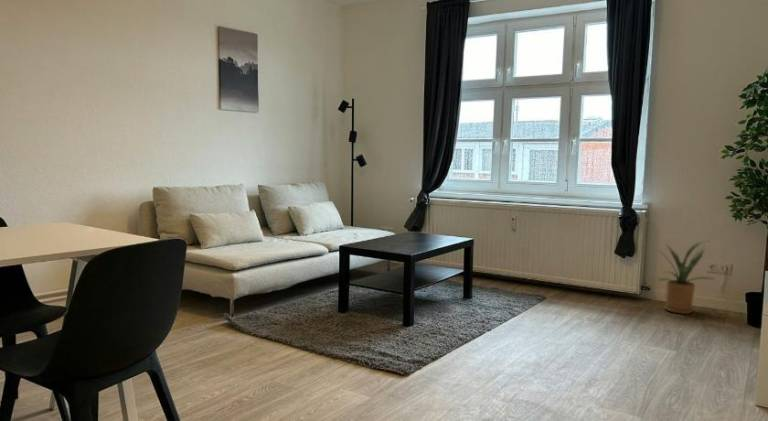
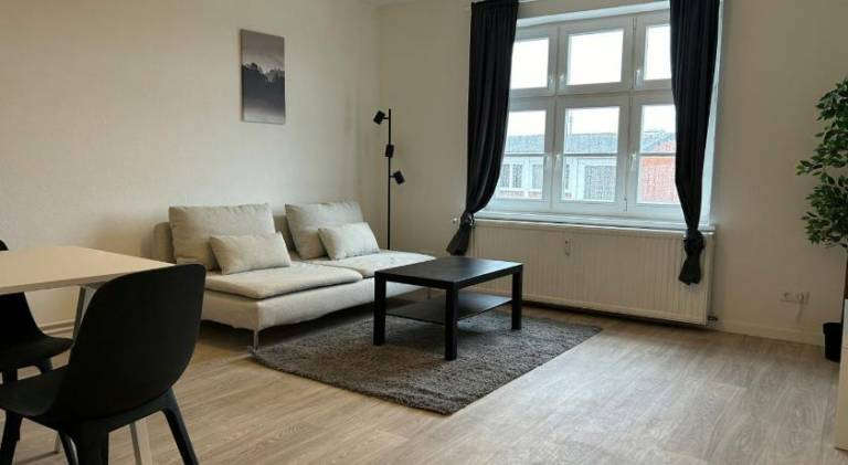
- house plant [644,239,715,315]
